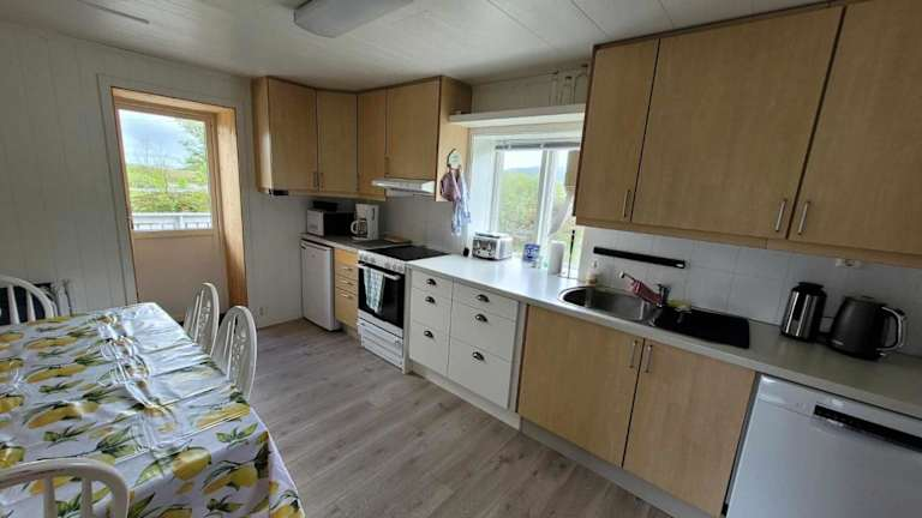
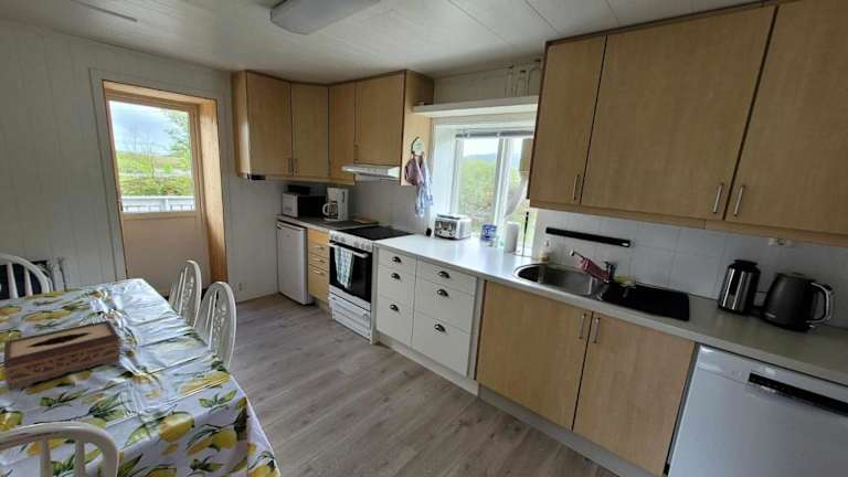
+ tissue box [2,319,121,392]
